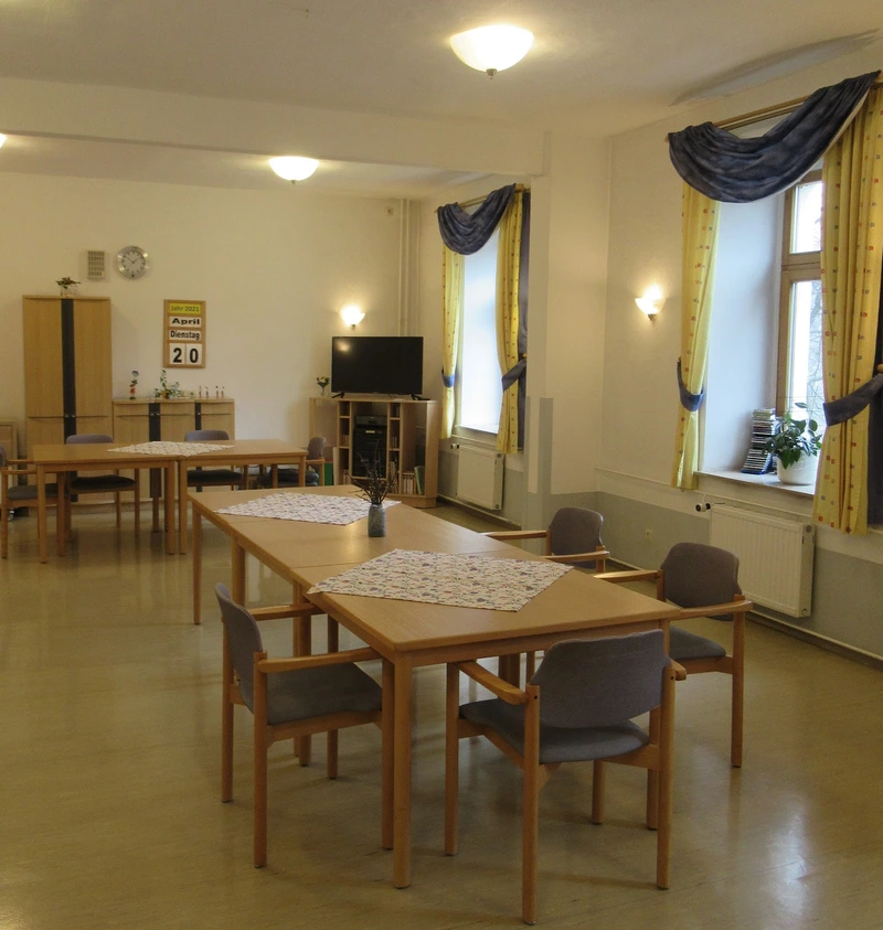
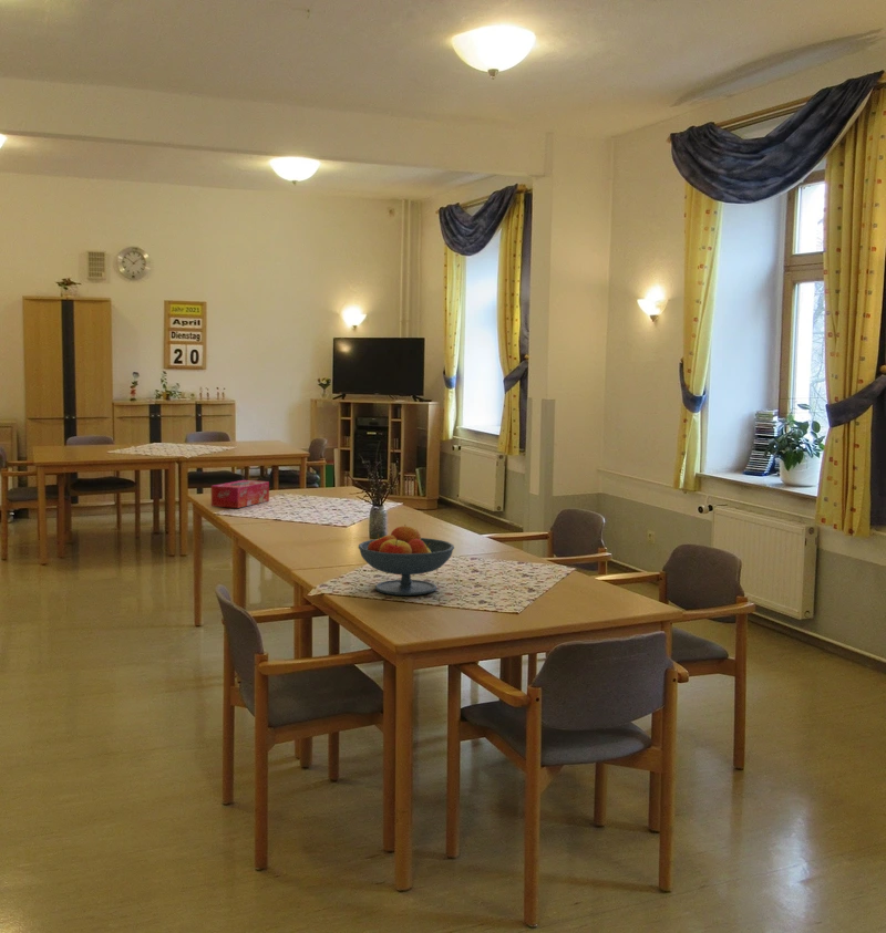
+ fruit bowl [358,523,455,597]
+ tissue box [210,479,270,509]
